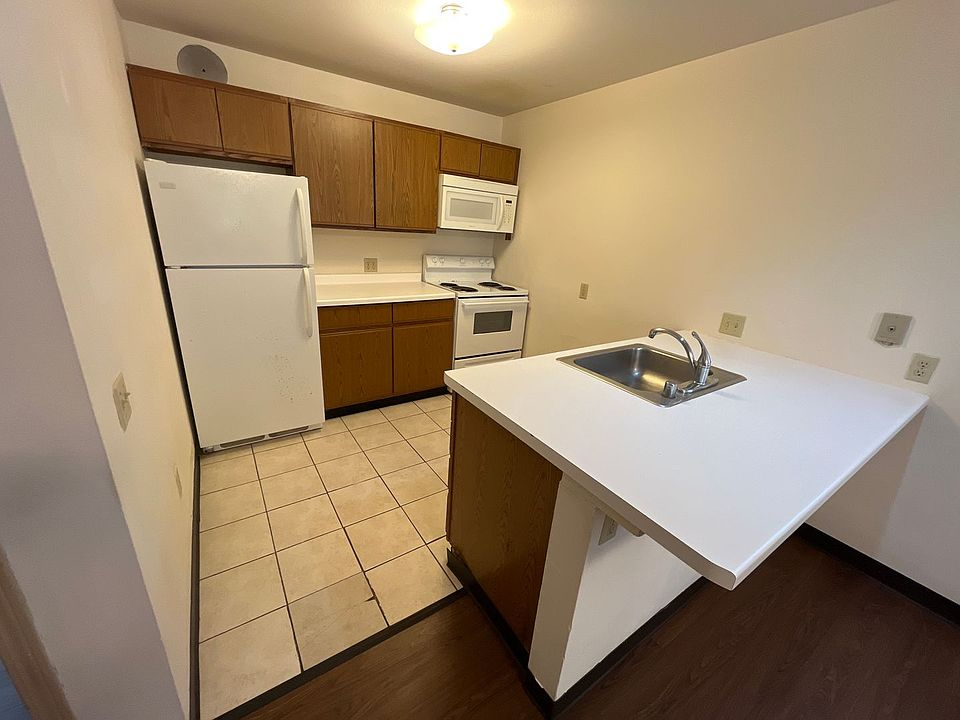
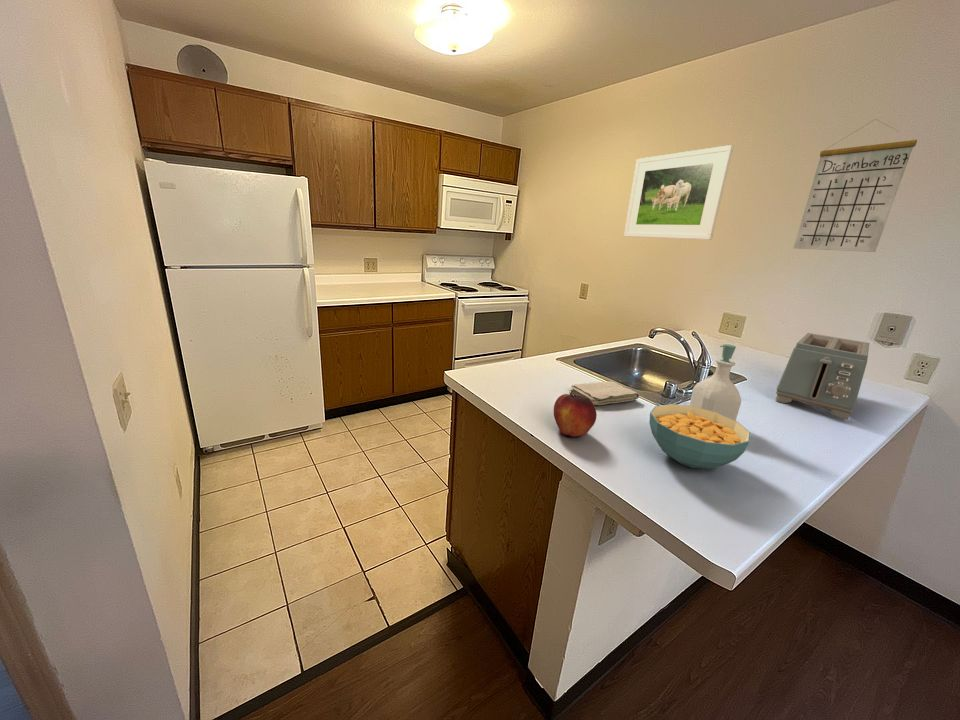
+ cereal bowl [648,403,752,469]
+ calendar [793,118,918,253]
+ washcloth [570,380,640,406]
+ fruit [553,391,598,438]
+ toaster [775,332,870,421]
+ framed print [623,144,735,241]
+ soap bottle [688,343,742,421]
